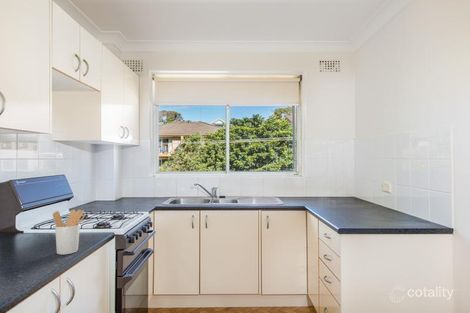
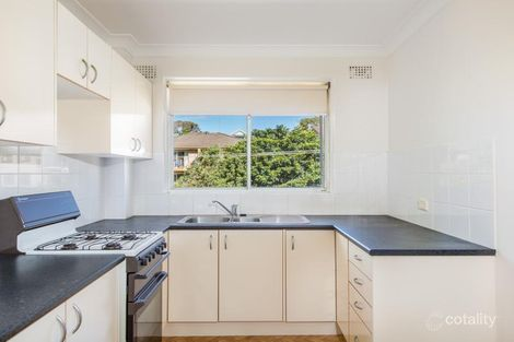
- utensil holder [52,209,86,256]
